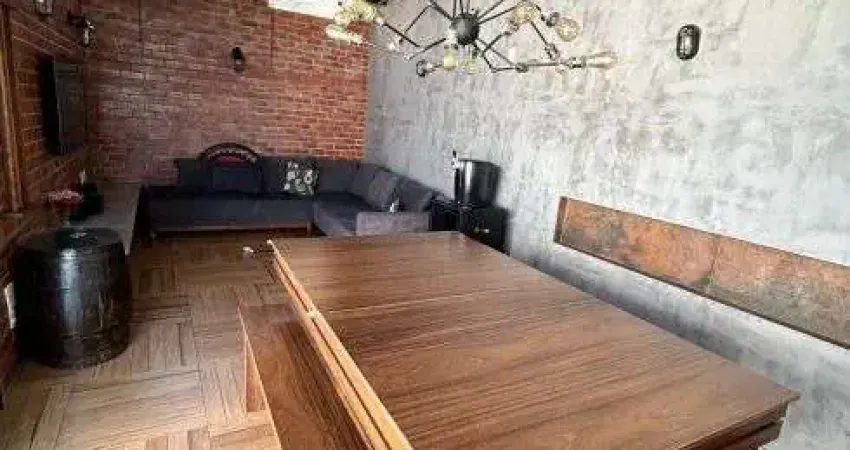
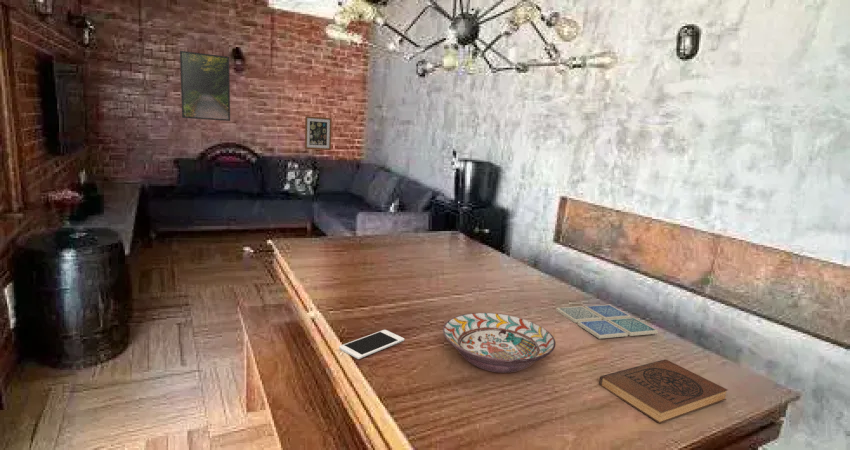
+ drink coaster [555,304,659,340]
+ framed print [179,50,231,122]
+ wall art [304,115,333,151]
+ decorative bowl [442,312,557,374]
+ book [598,358,729,424]
+ cell phone [338,329,405,360]
